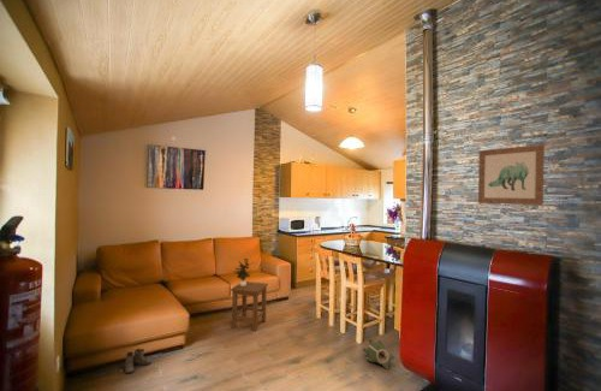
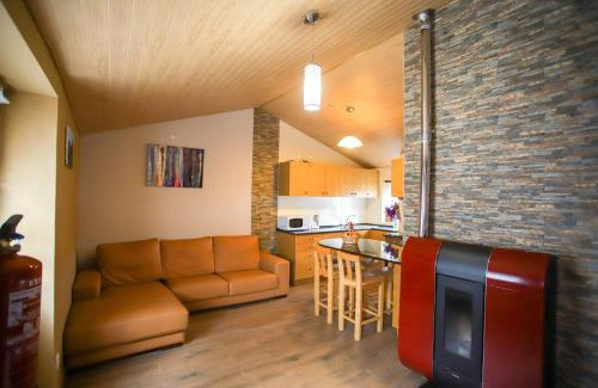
- wall art [477,143,546,206]
- stool [230,280,269,332]
- plush toy [362,338,397,371]
- potted plant [232,257,255,286]
- boots [124,348,153,374]
